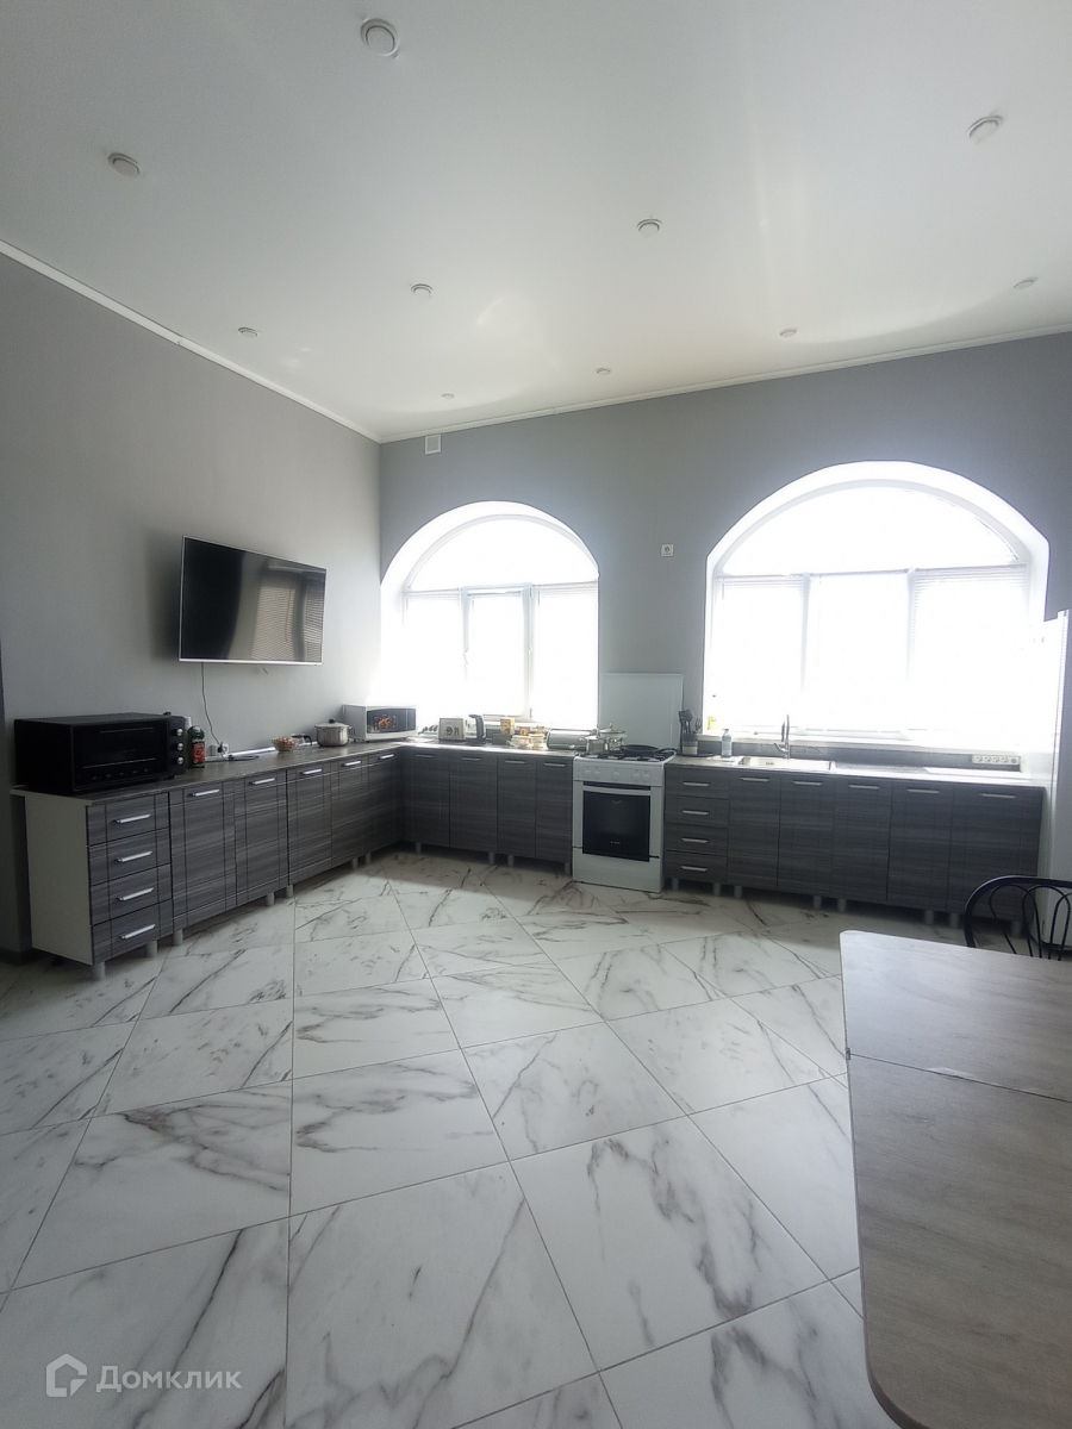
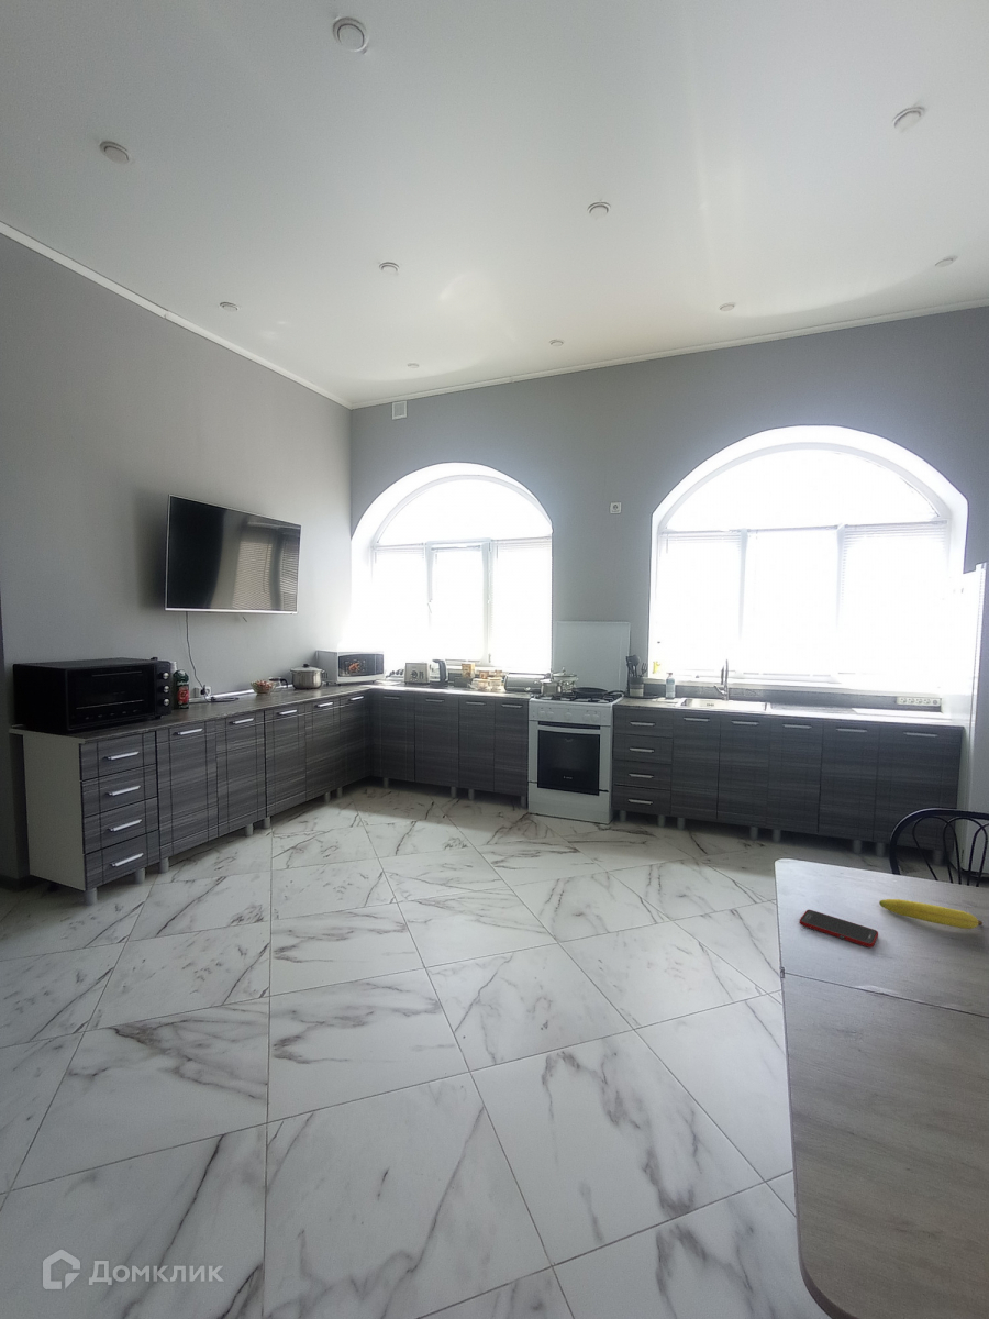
+ cell phone [798,909,879,949]
+ fruit [878,898,984,930]
